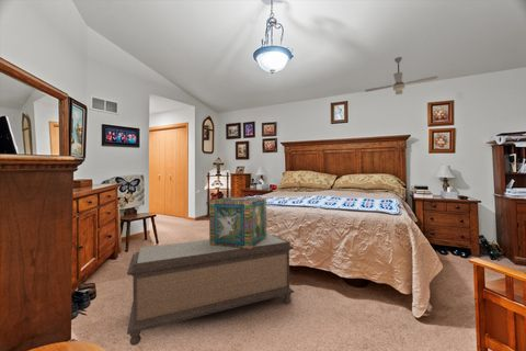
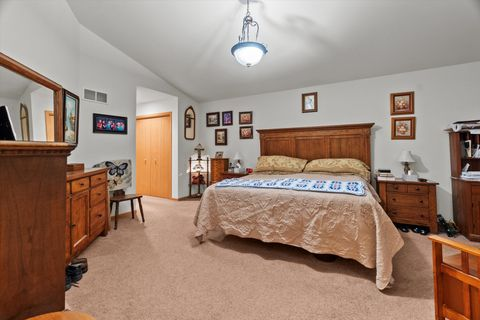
- bench [126,233,295,347]
- decorative box [208,196,267,249]
- ceiling fan [364,56,439,95]
